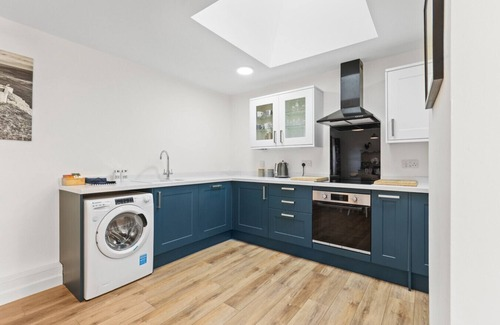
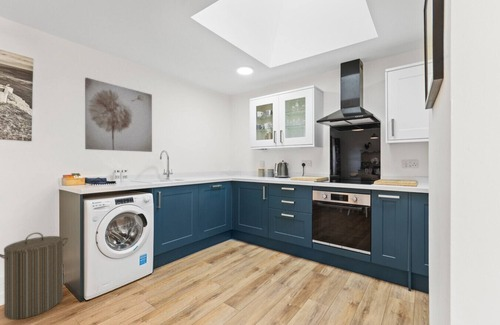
+ wall art [84,77,153,153]
+ laundry hamper [0,232,69,320]
